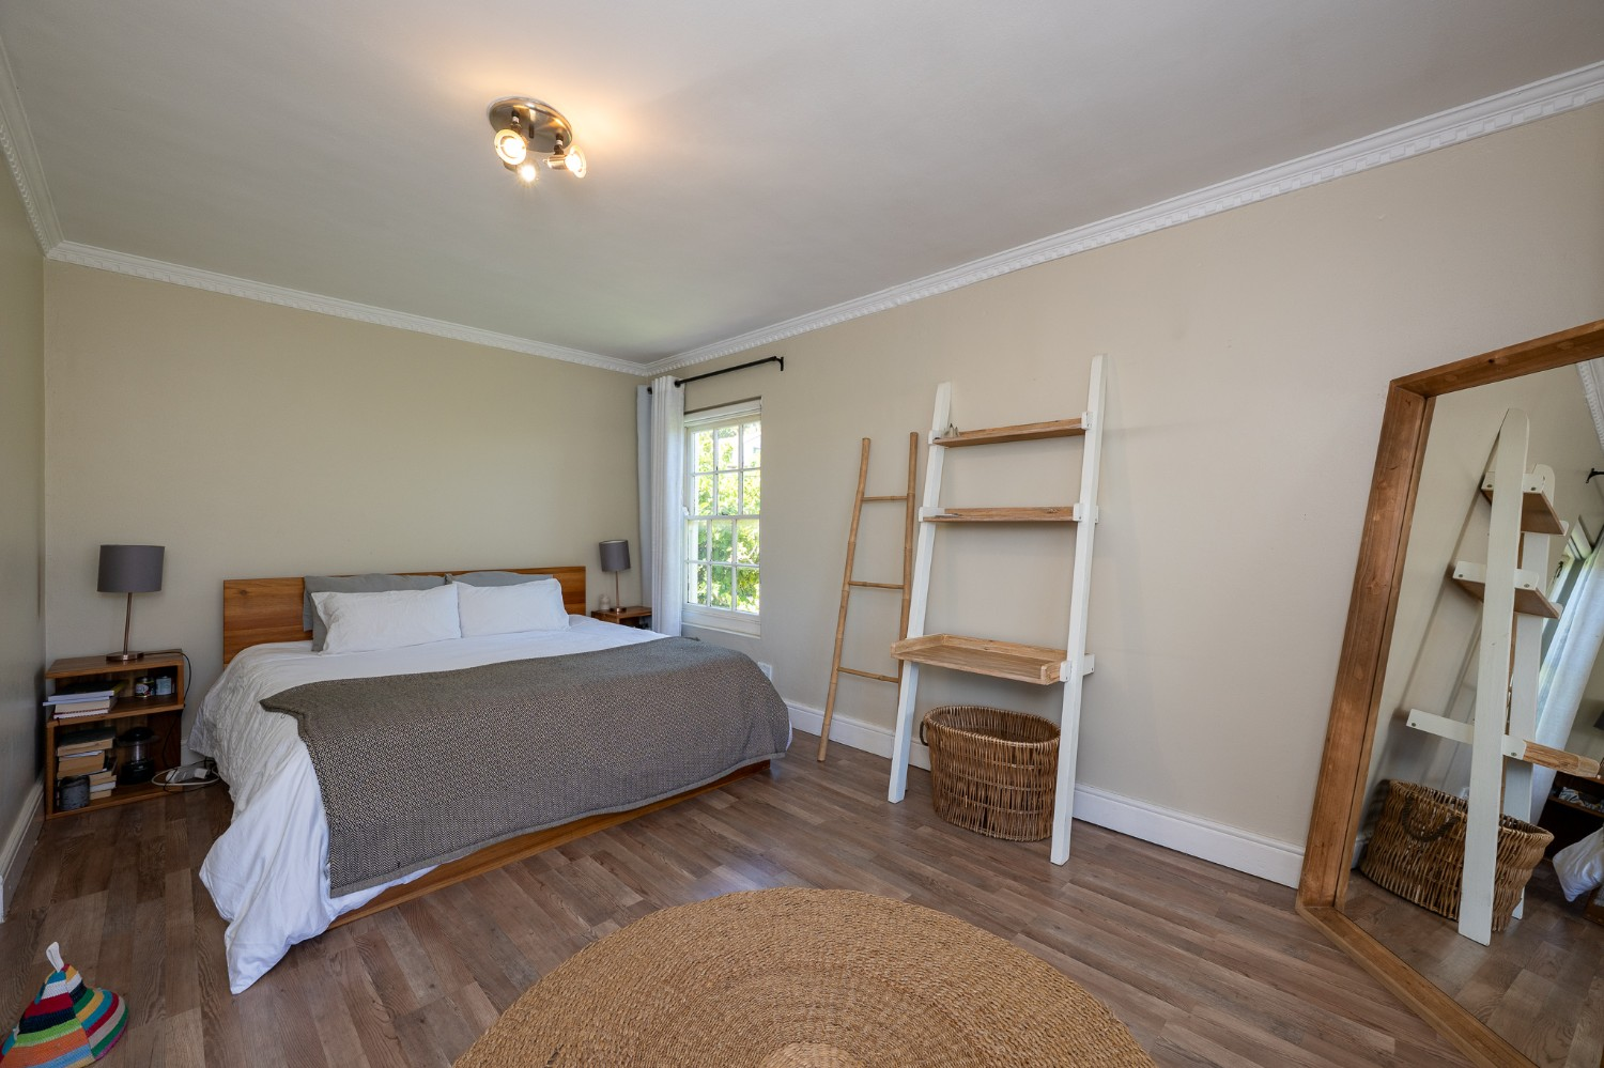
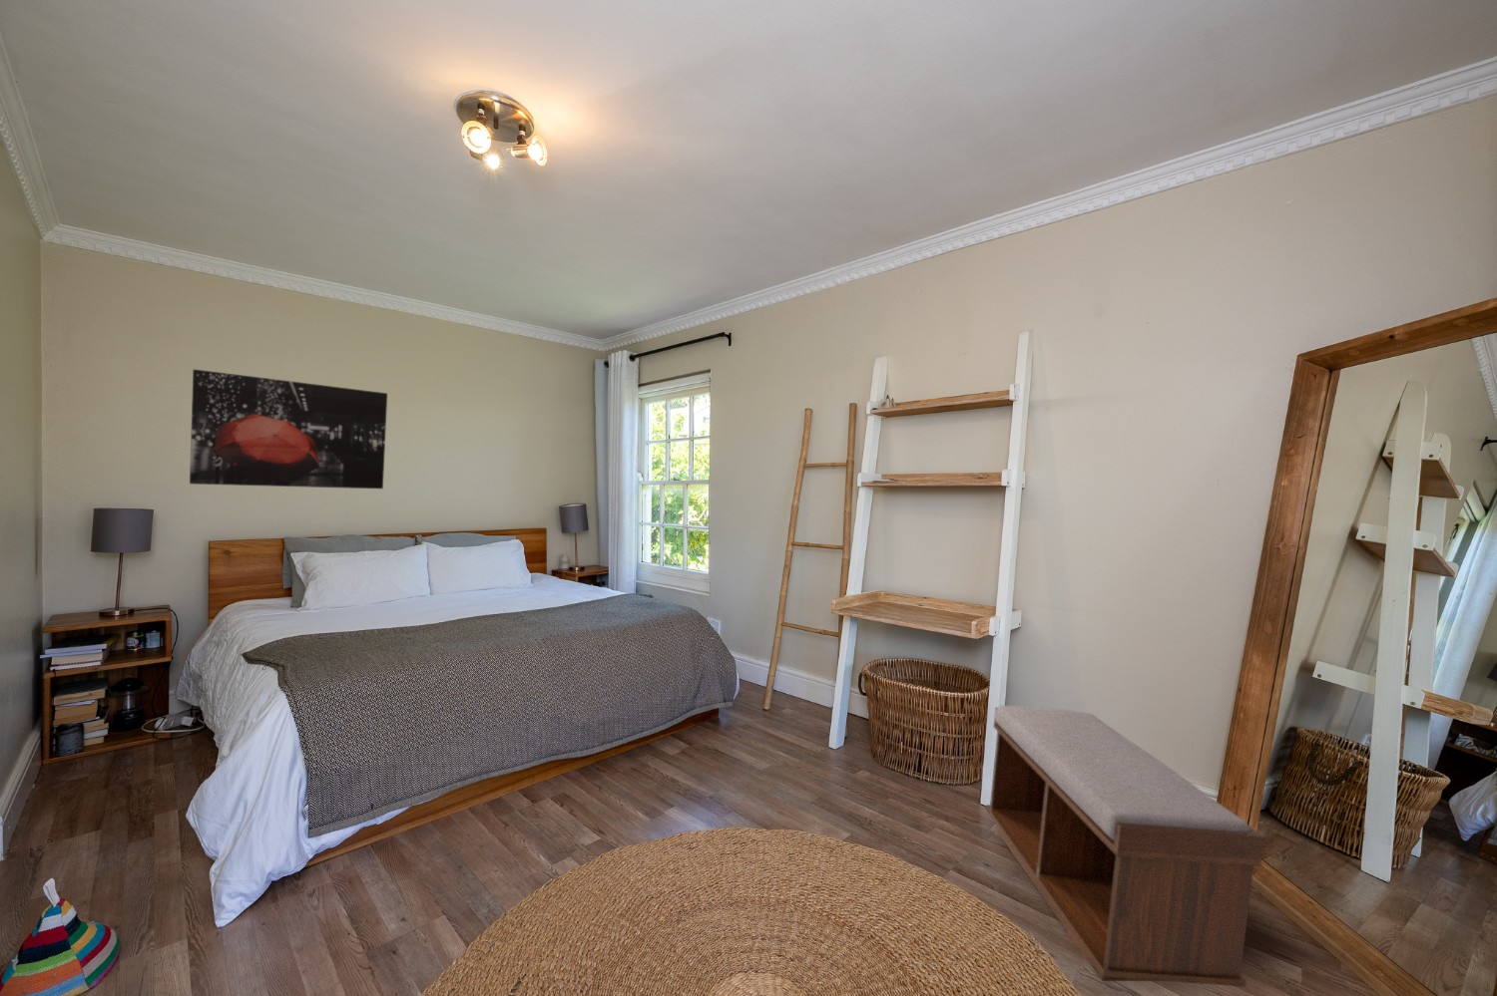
+ bench [984,705,1266,988]
+ wall art [189,368,388,489]
